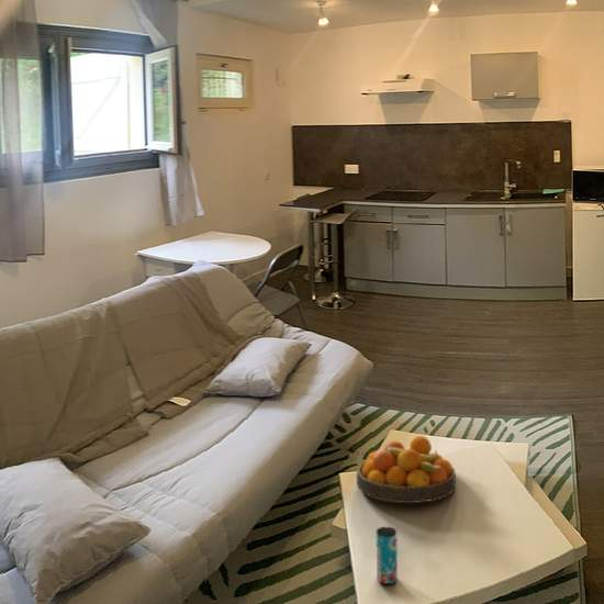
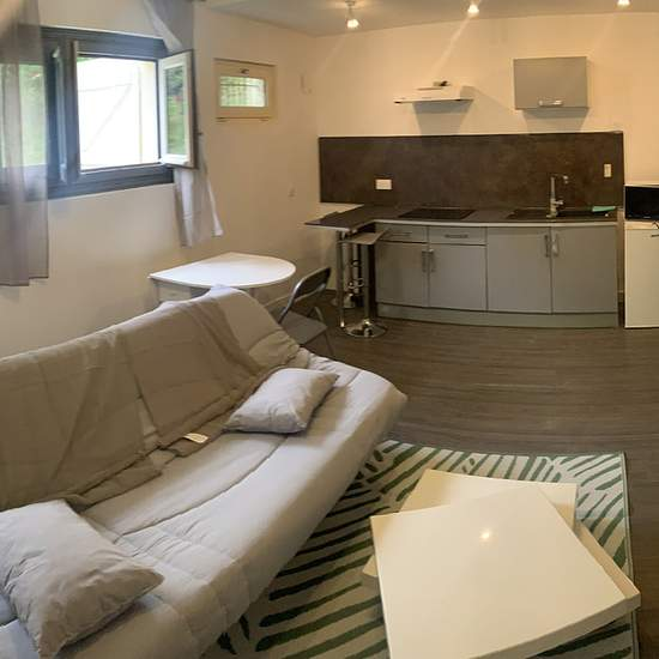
- fruit bowl [356,435,457,504]
- beverage can [376,526,399,585]
